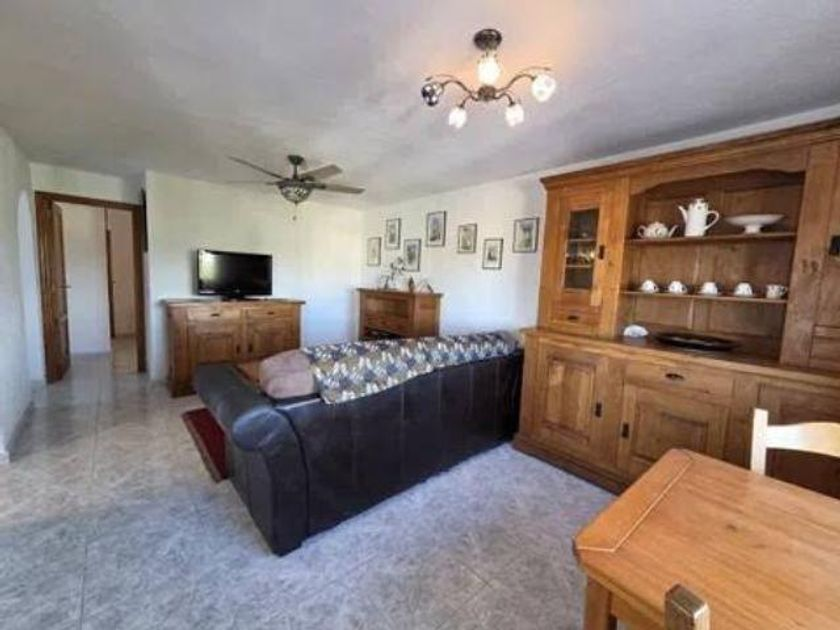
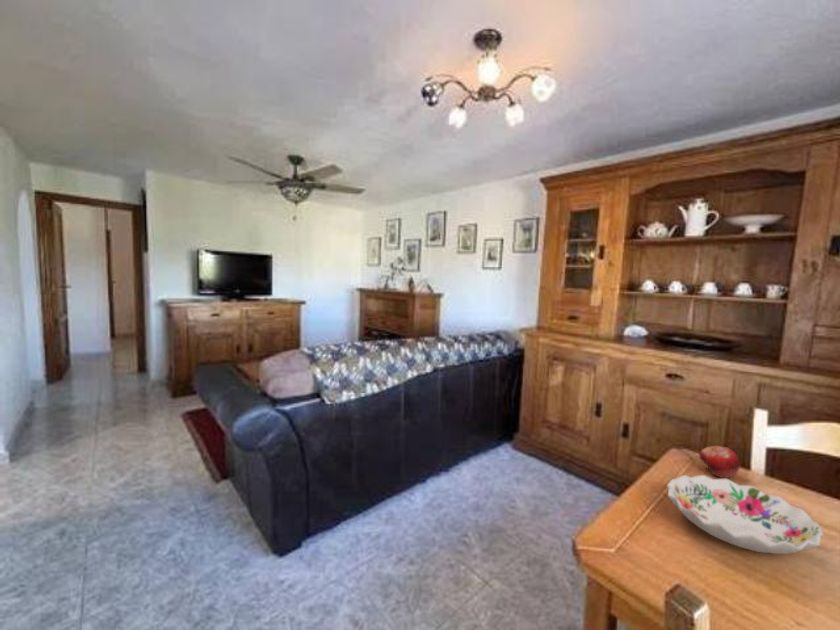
+ decorative bowl [666,474,825,555]
+ fruit [698,445,741,479]
